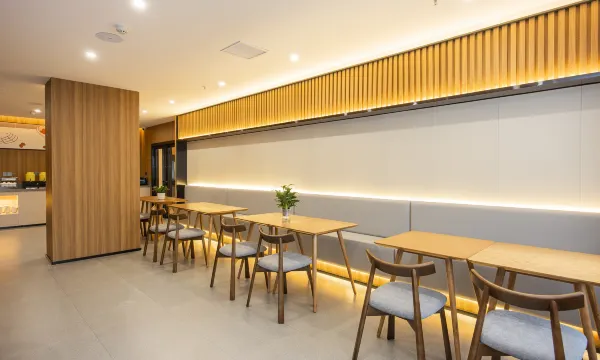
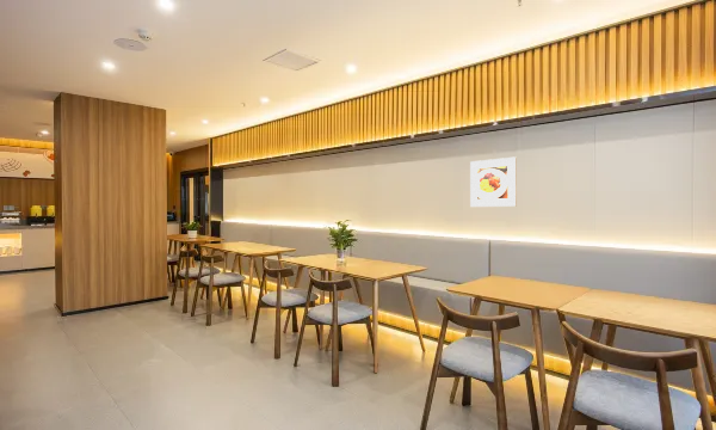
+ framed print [469,155,518,208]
